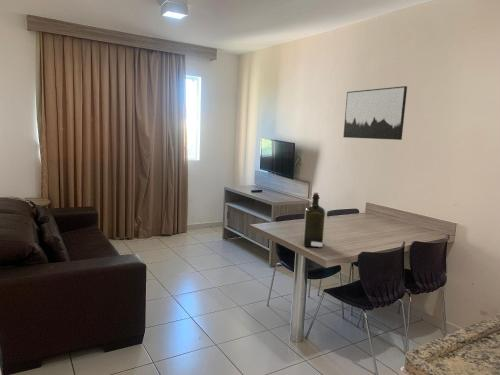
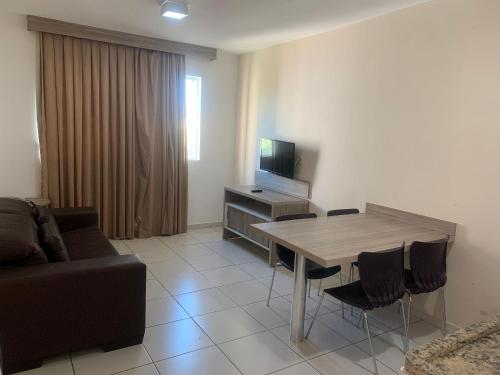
- liquor [302,192,326,249]
- wall art [342,85,408,141]
